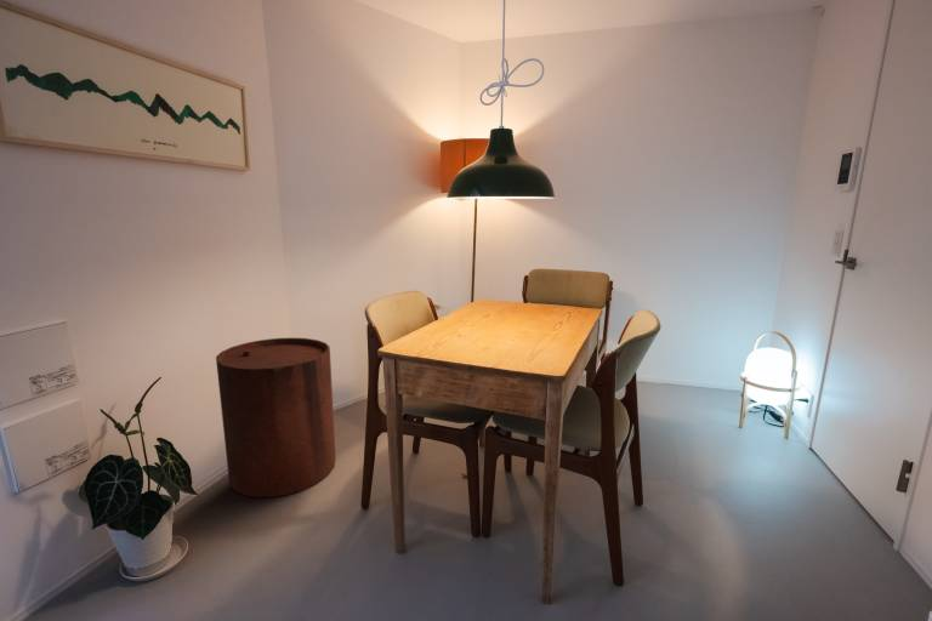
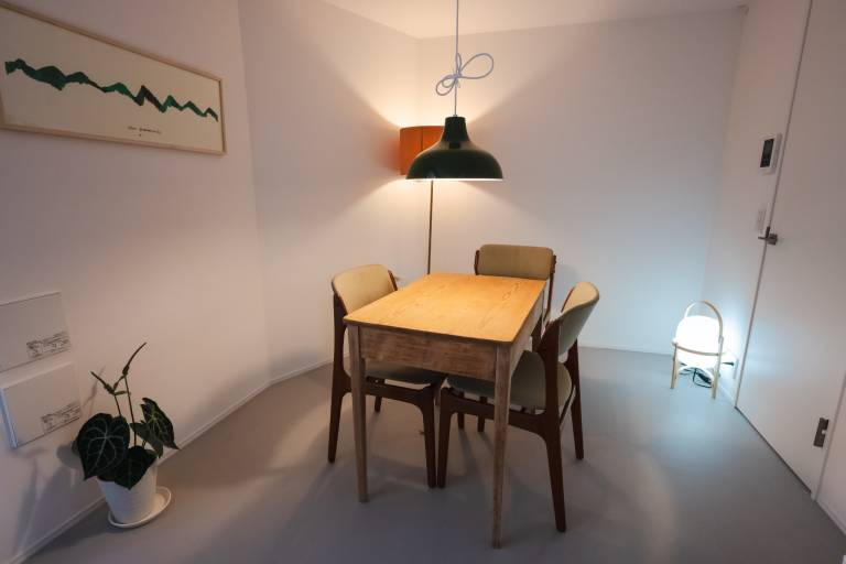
- trash can [215,337,337,498]
